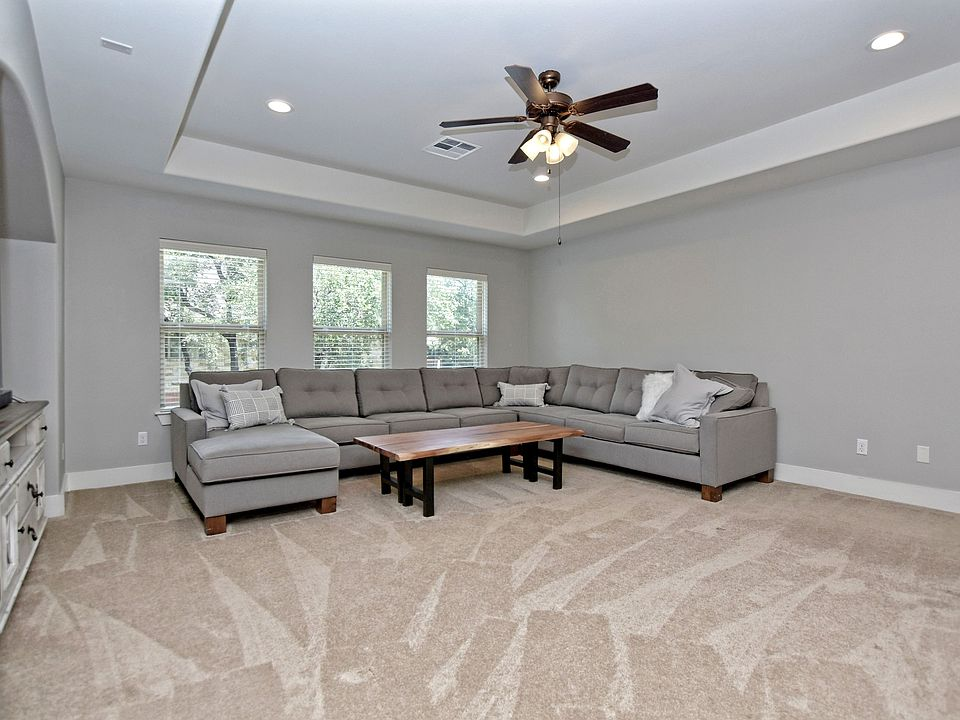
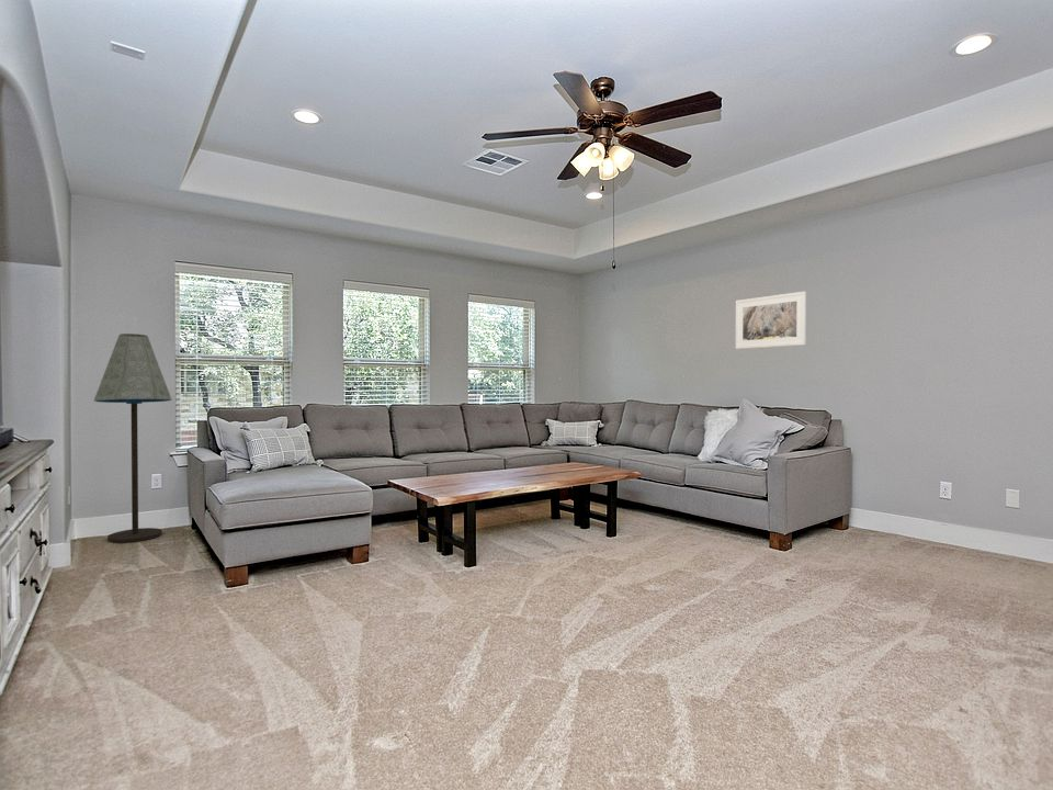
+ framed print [735,291,807,350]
+ floor lamp [93,332,173,544]
